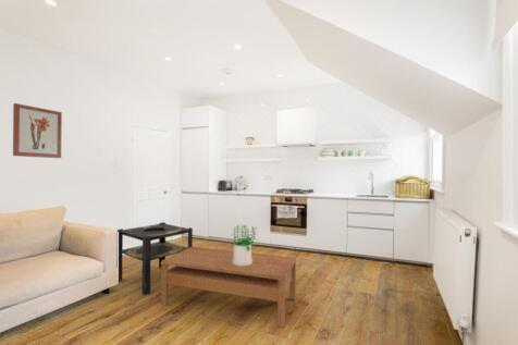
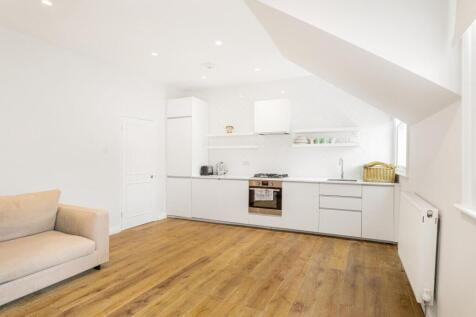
- wall art [12,102,63,159]
- potted plant [230,223,259,266]
- coffee table [160,246,297,329]
- side table [116,221,194,296]
